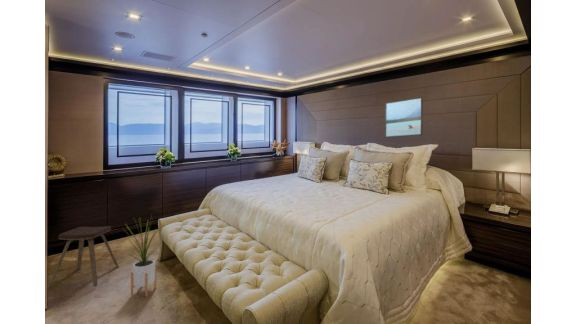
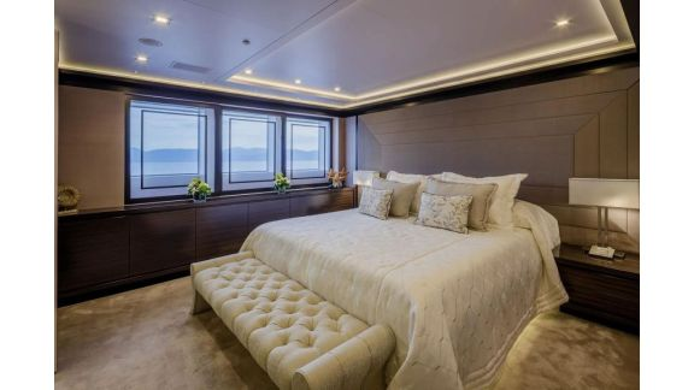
- music stool [47,225,120,290]
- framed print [384,96,423,139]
- house plant [118,215,165,297]
